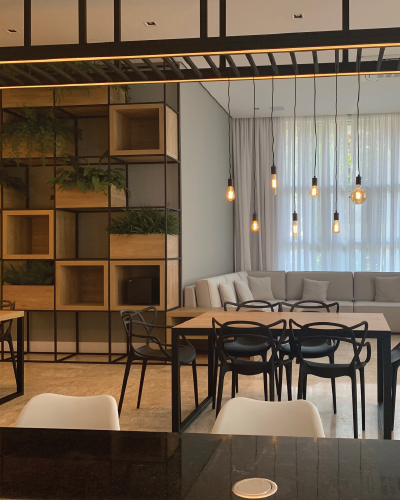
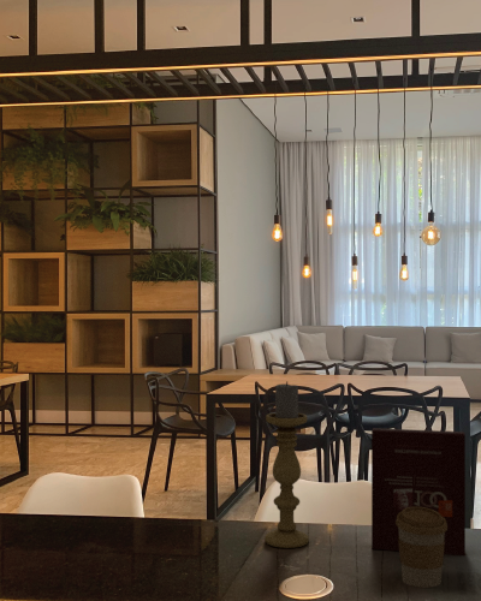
+ coffee cup [396,507,447,589]
+ candle holder [263,380,310,549]
+ book [370,427,467,557]
